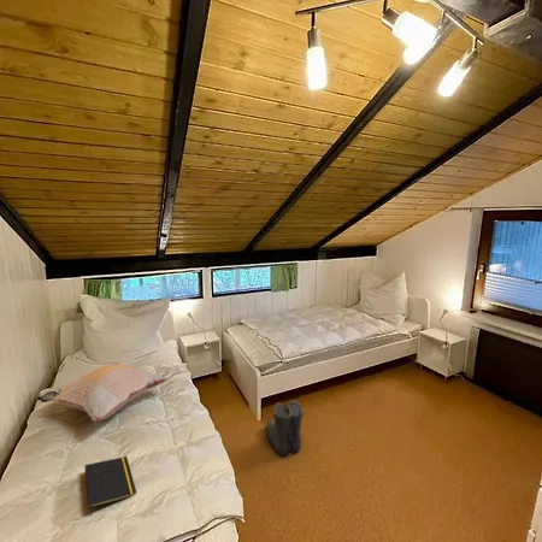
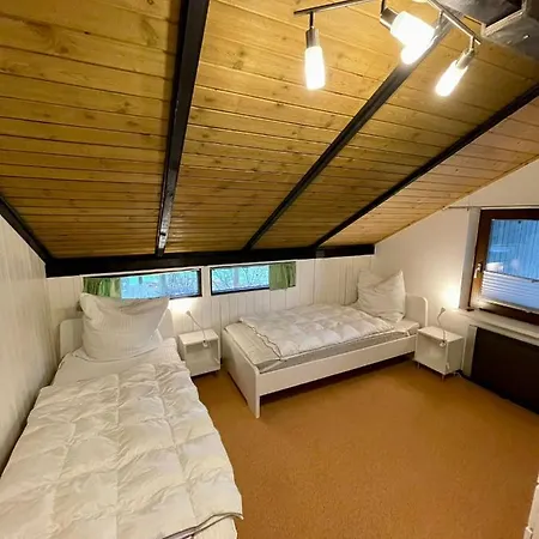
- boots [264,400,306,456]
- decorative pillow [35,361,167,423]
- notepad [84,455,137,517]
